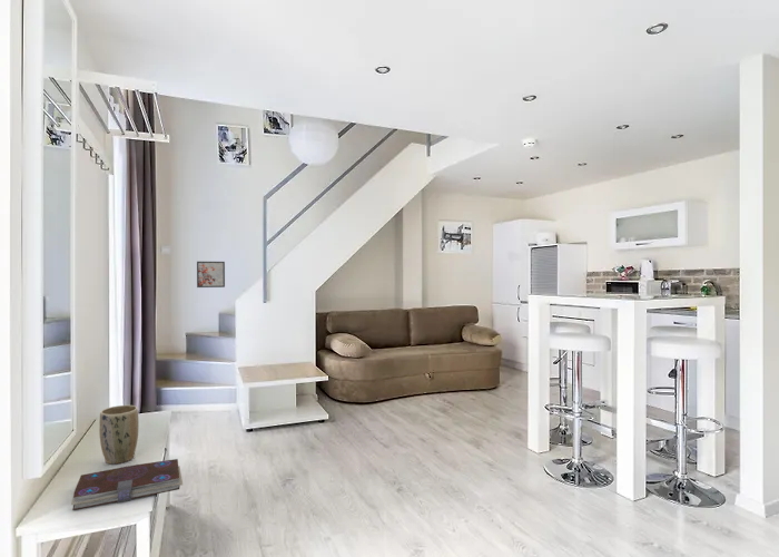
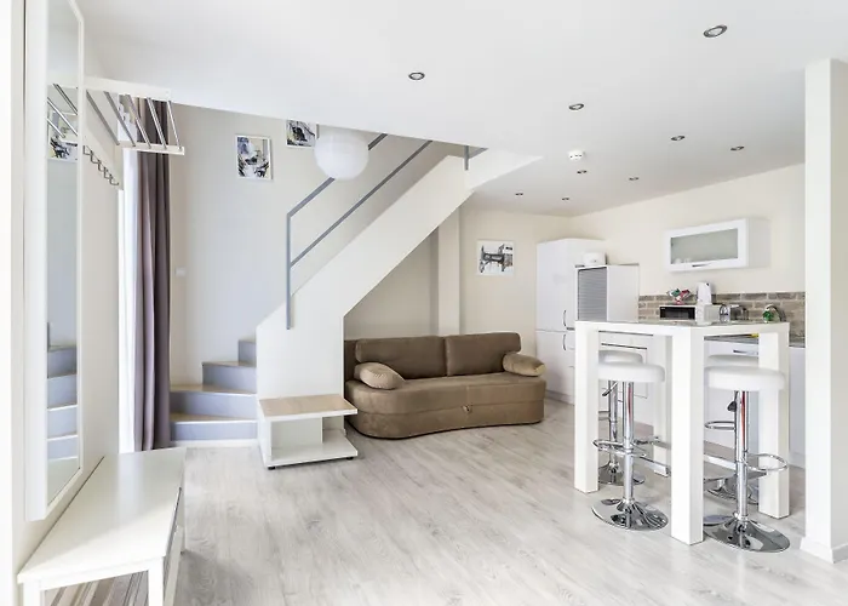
- plant pot [98,404,139,465]
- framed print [196,261,226,289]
- book [70,458,184,511]
